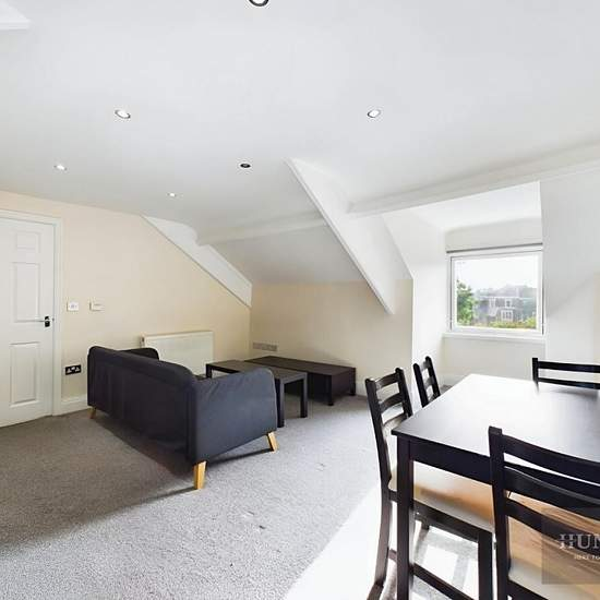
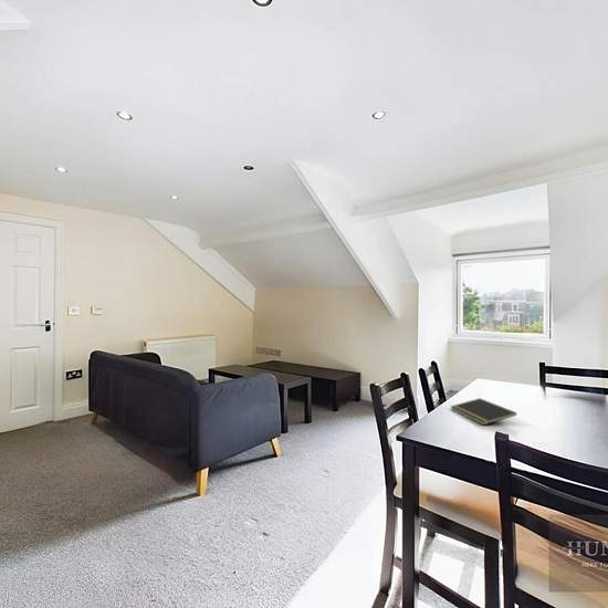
+ notepad [450,397,517,426]
